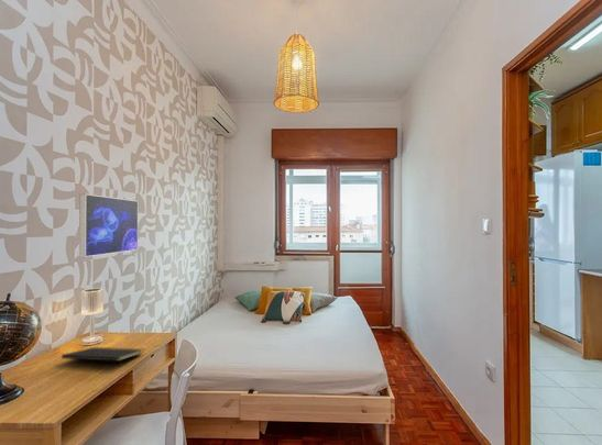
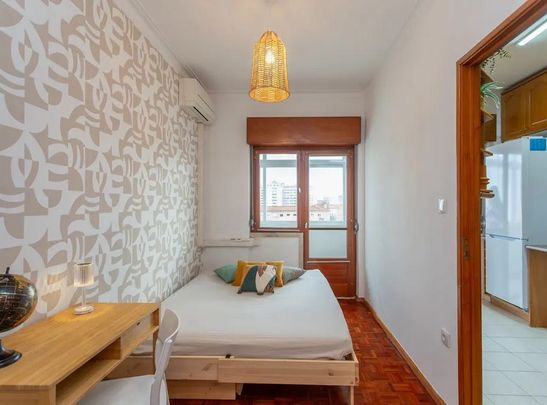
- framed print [78,192,139,258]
- notepad [61,346,145,370]
